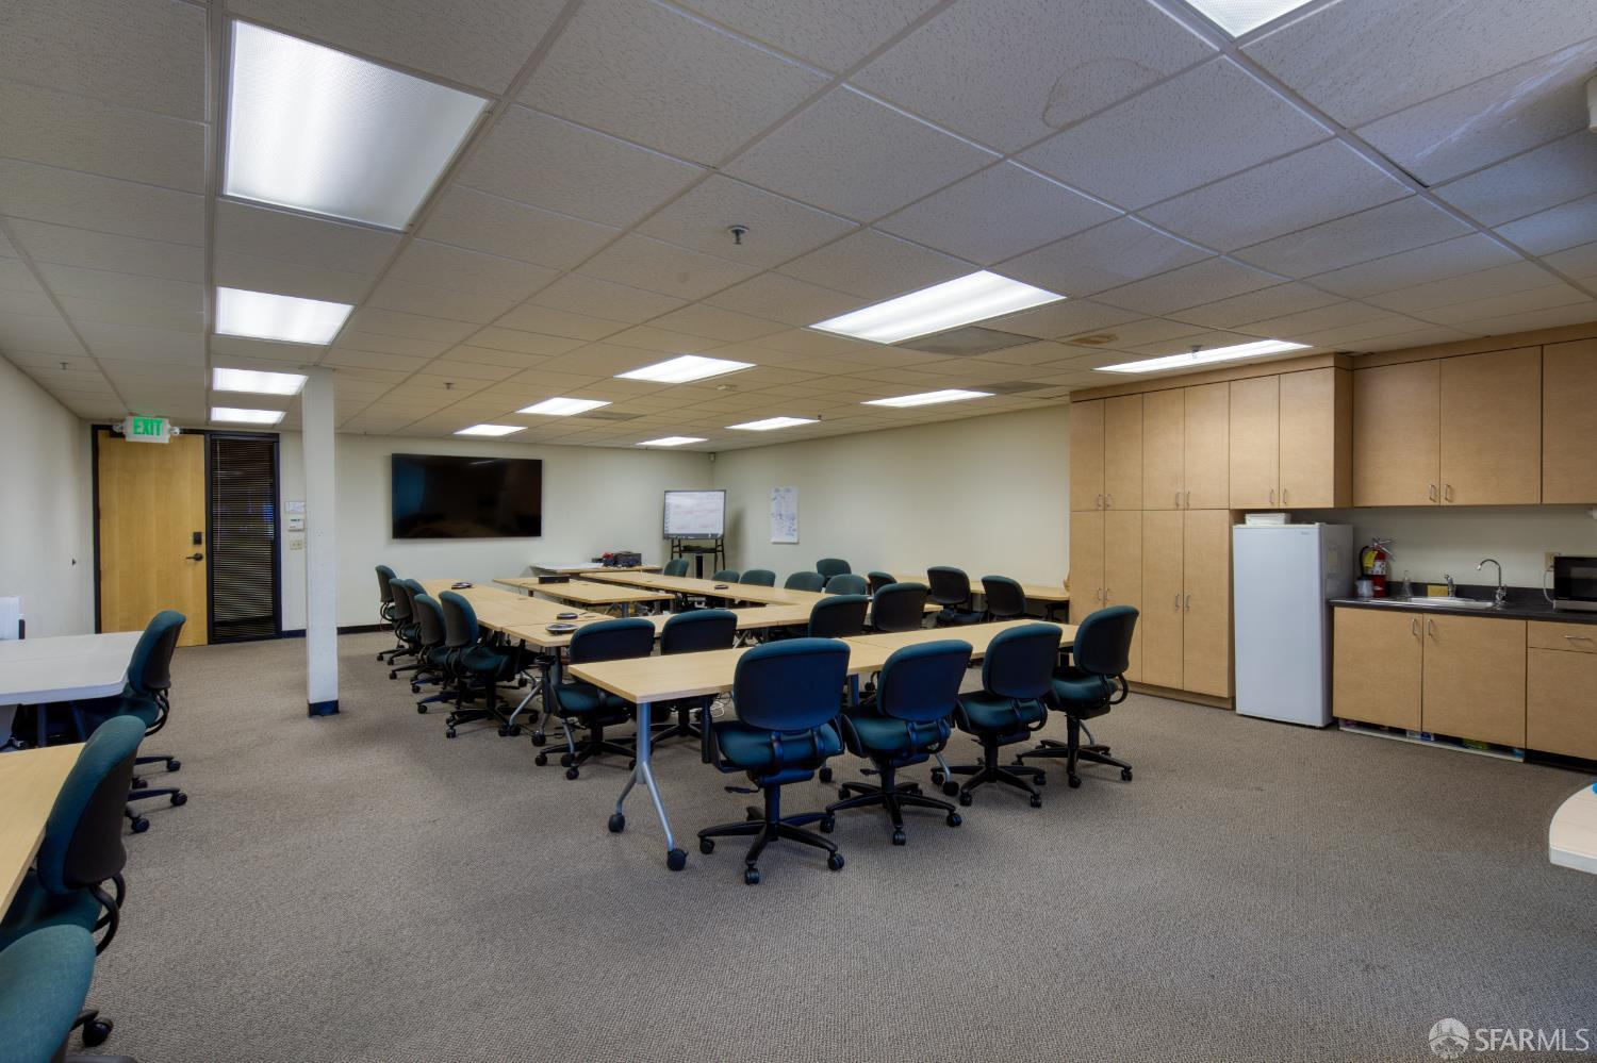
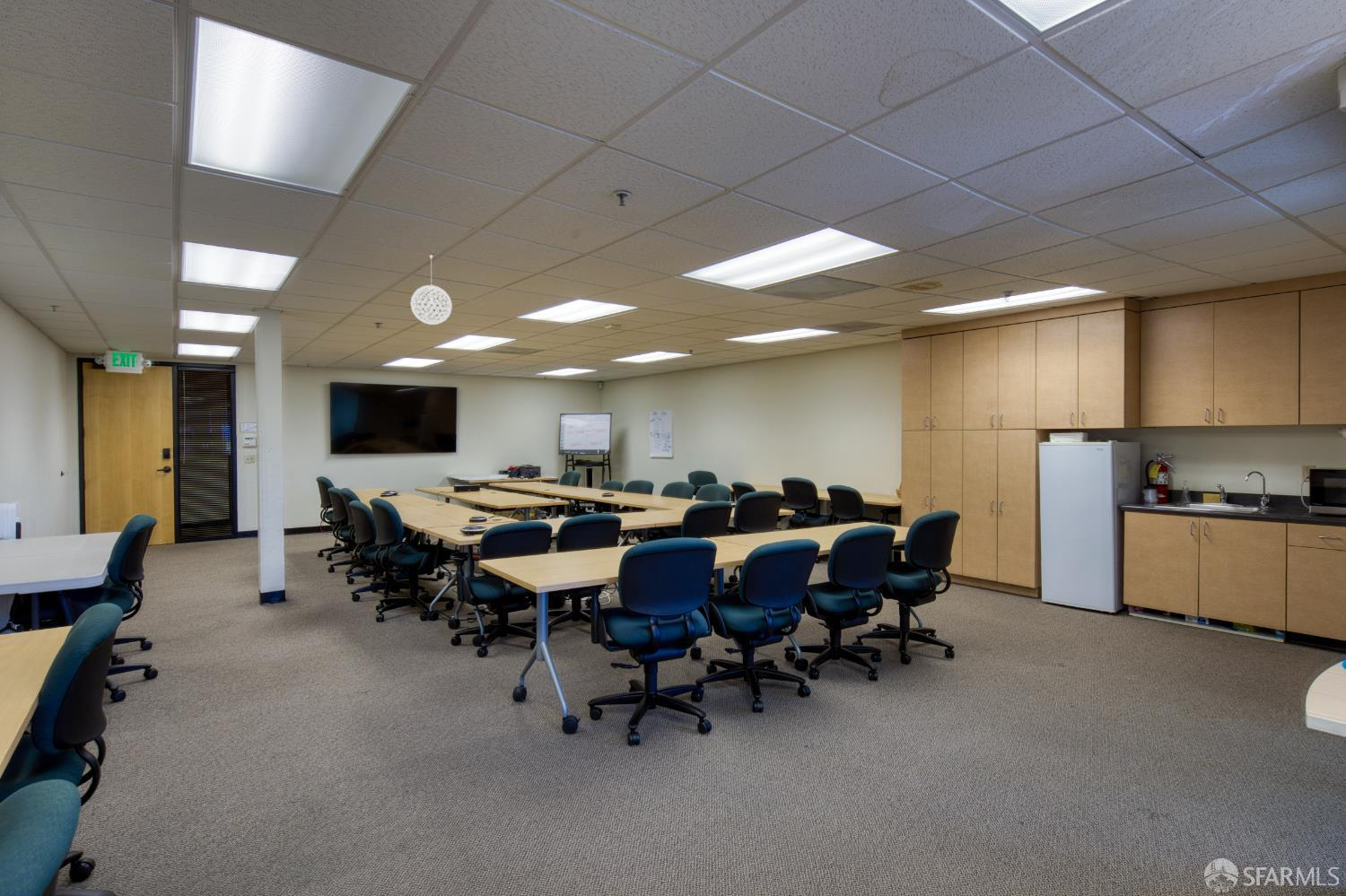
+ pendant light [410,255,453,326]
